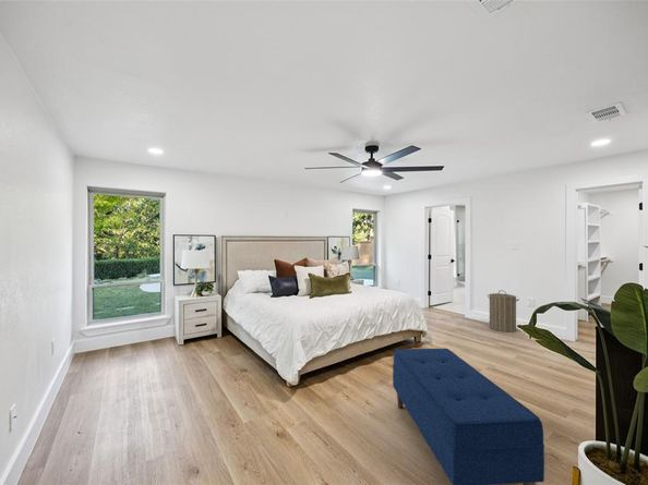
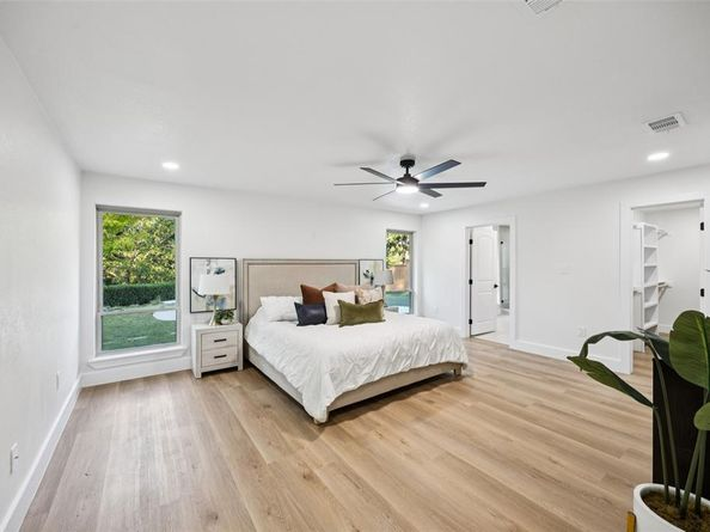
- bench [392,348,545,485]
- laundry hamper [487,289,520,334]
